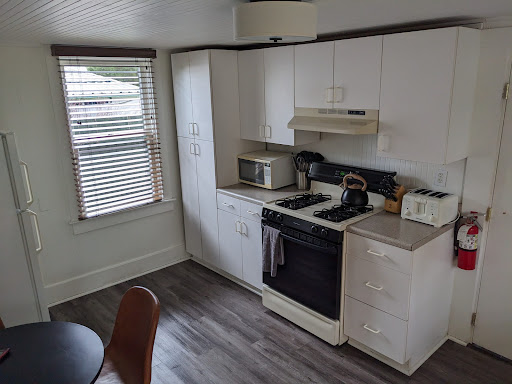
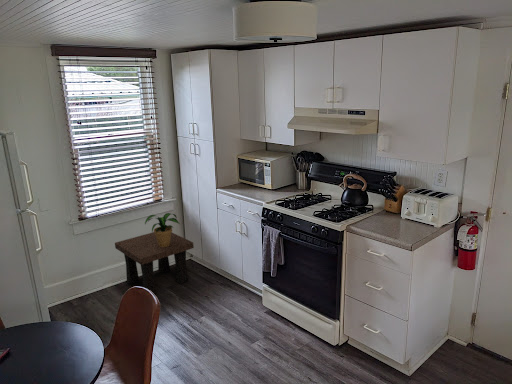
+ side table [114,231,195,295]
+ potted plant [144,212,181,247]
